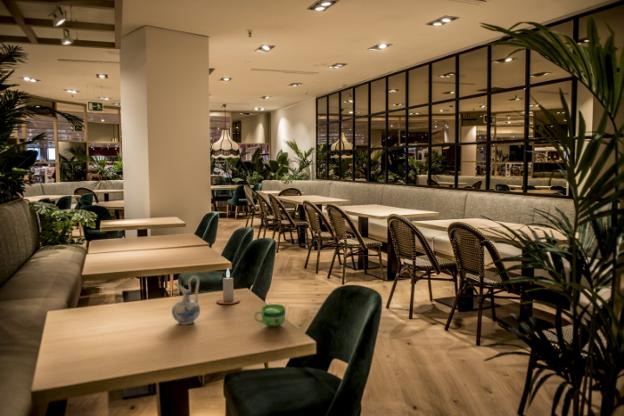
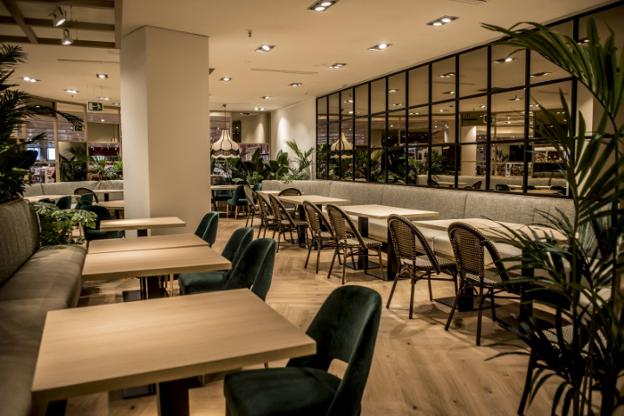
- ceramic pitcher [171,275,201,325]
- cup [253,303,286,328]
- candle [216,268,241,305]
